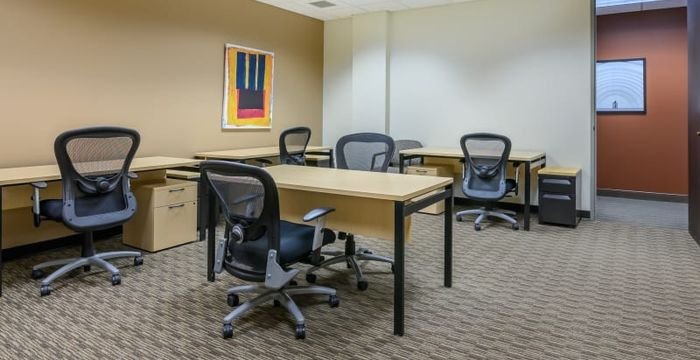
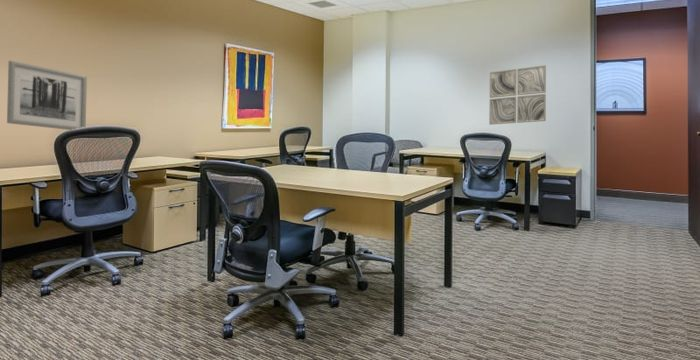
+ wall art [6,60,88,131]
+ wall art [488,64,547,126]
